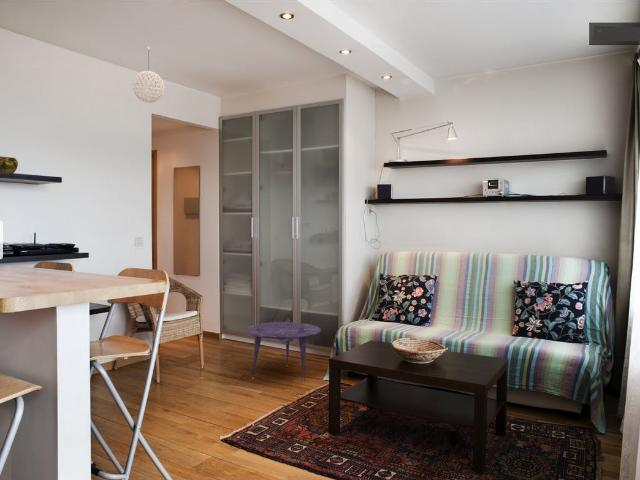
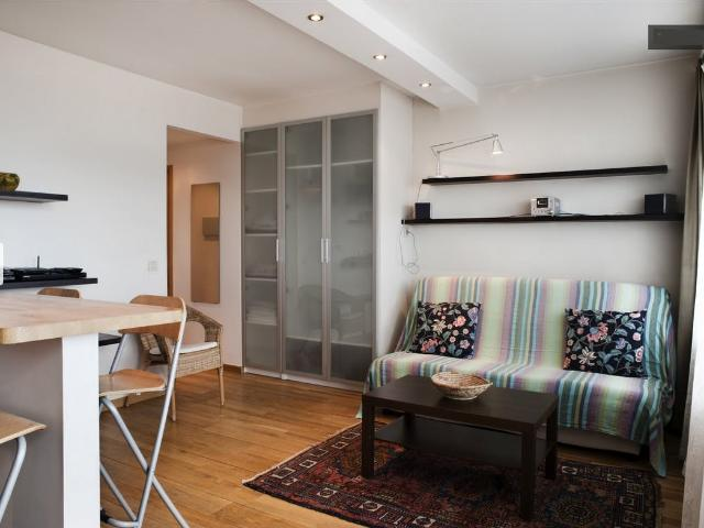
- pendant light [131,46,165,104]
- side table [246,317,322,383]
